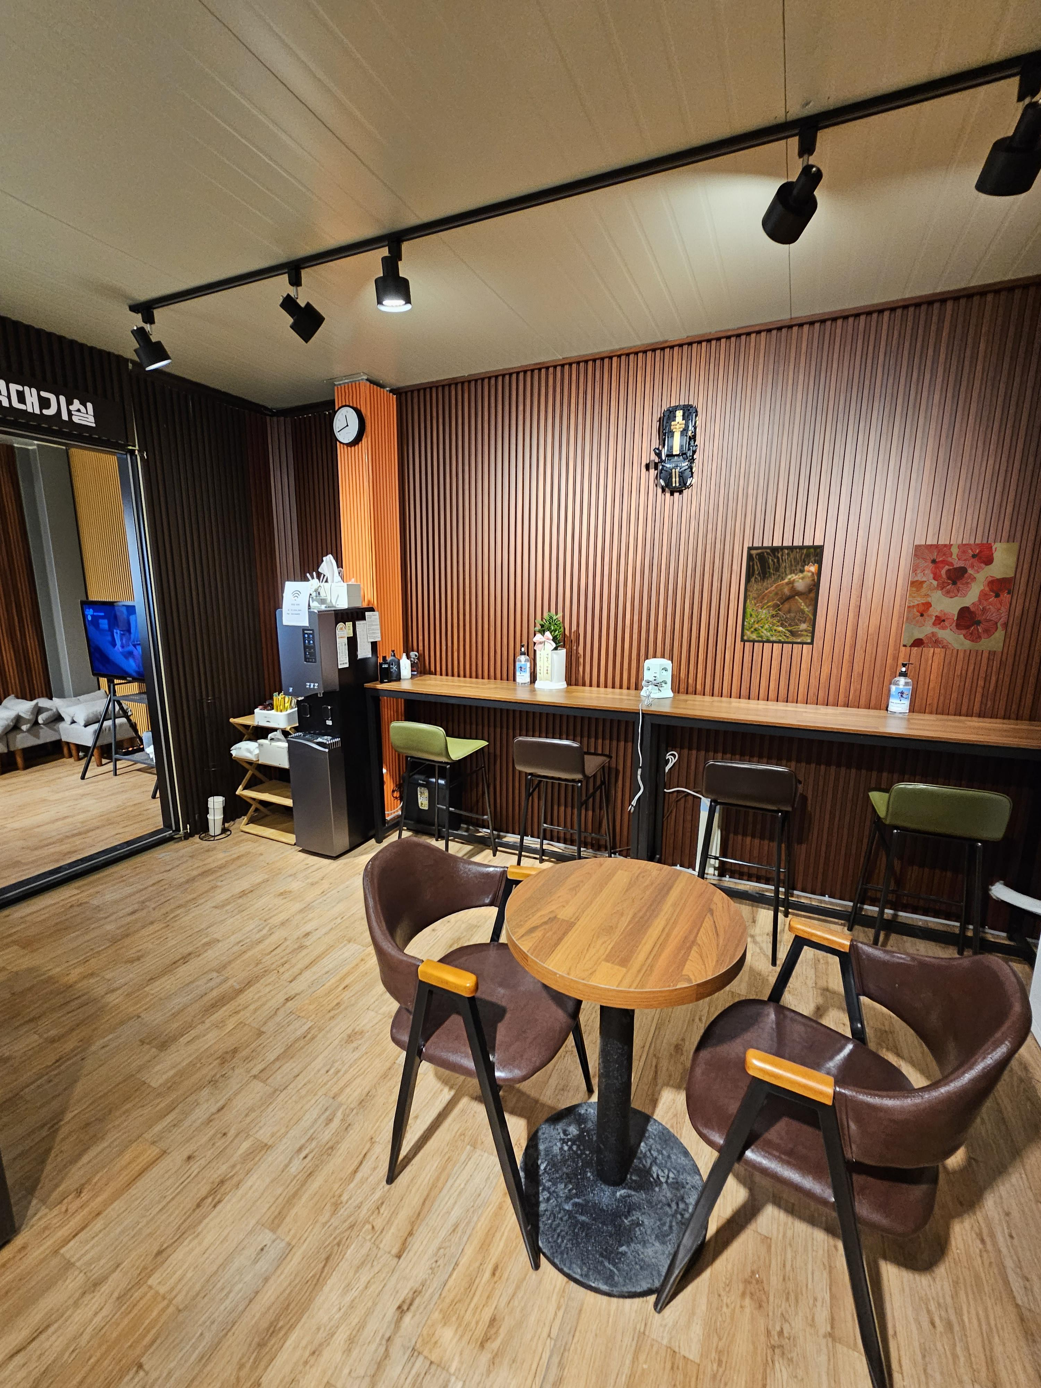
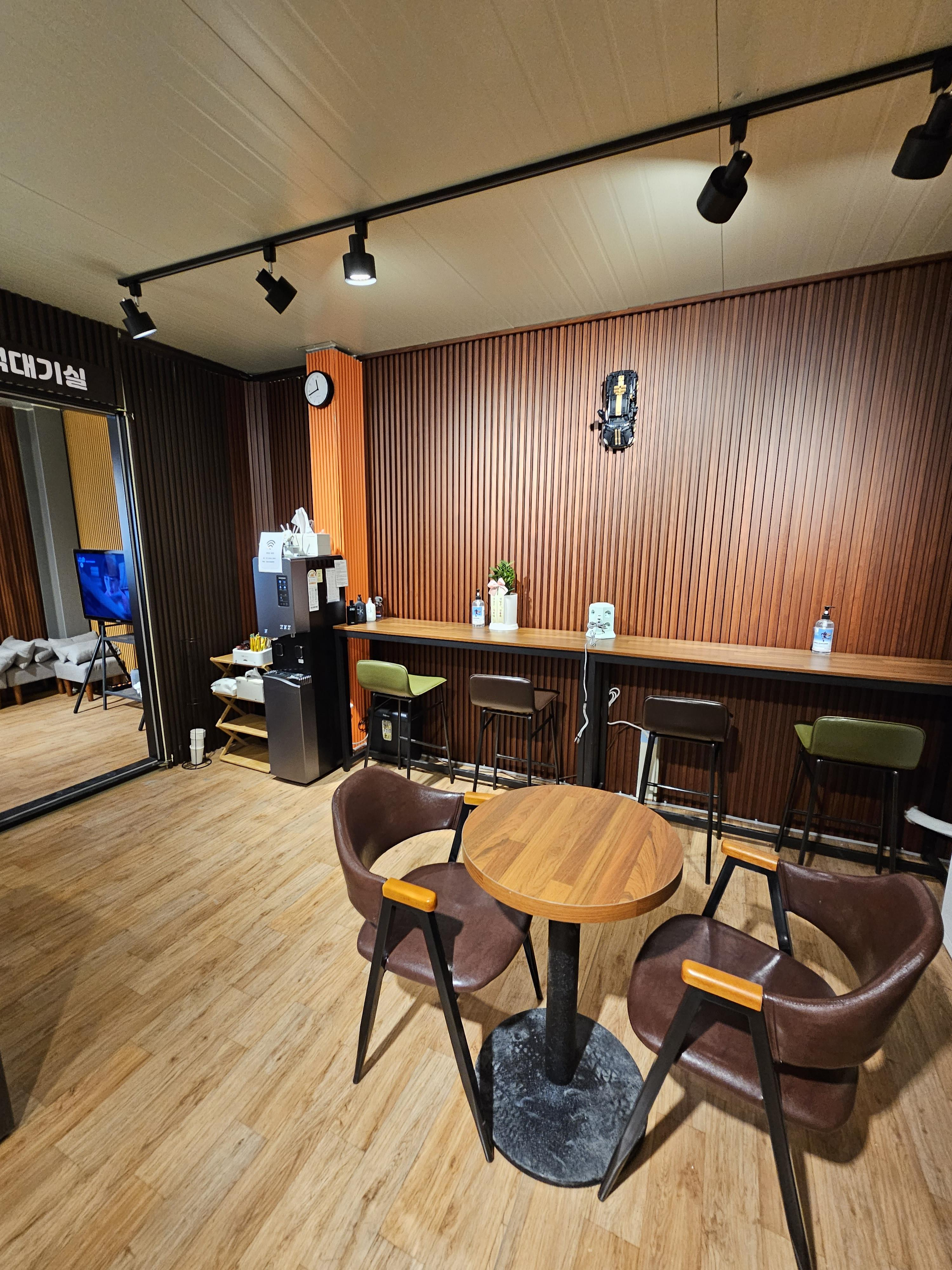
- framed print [740,544,823,646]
- wall art [902,542,1019,651]
